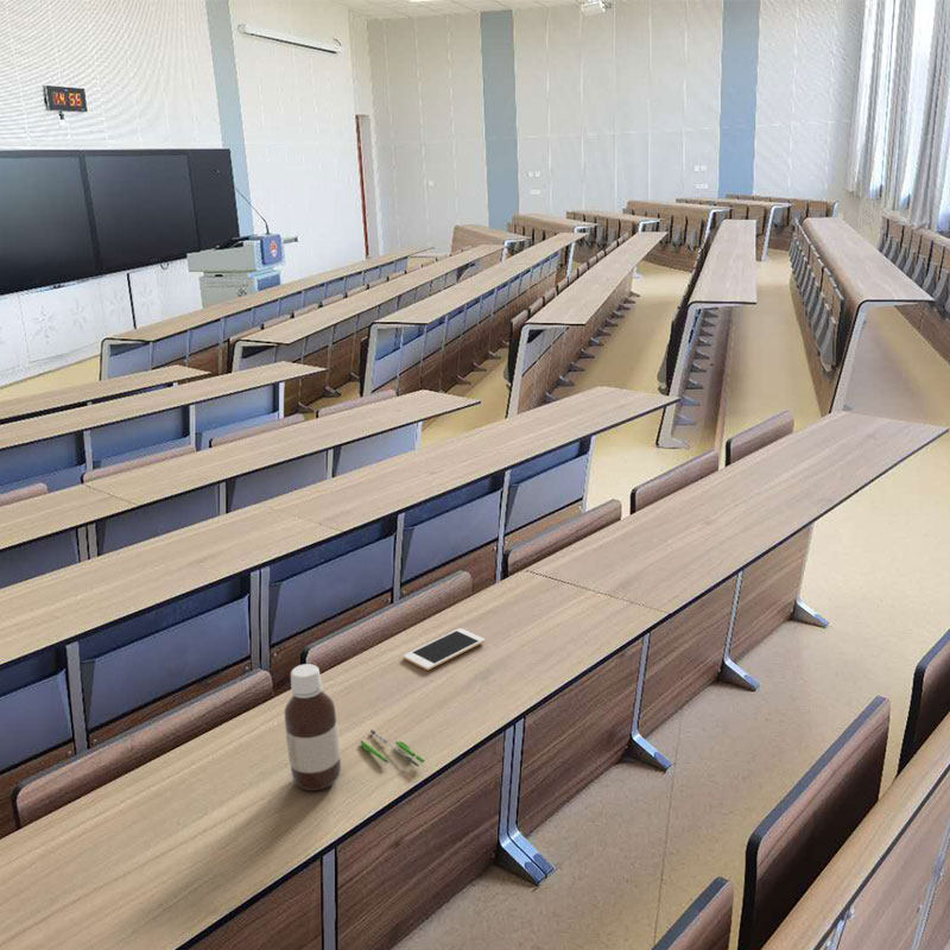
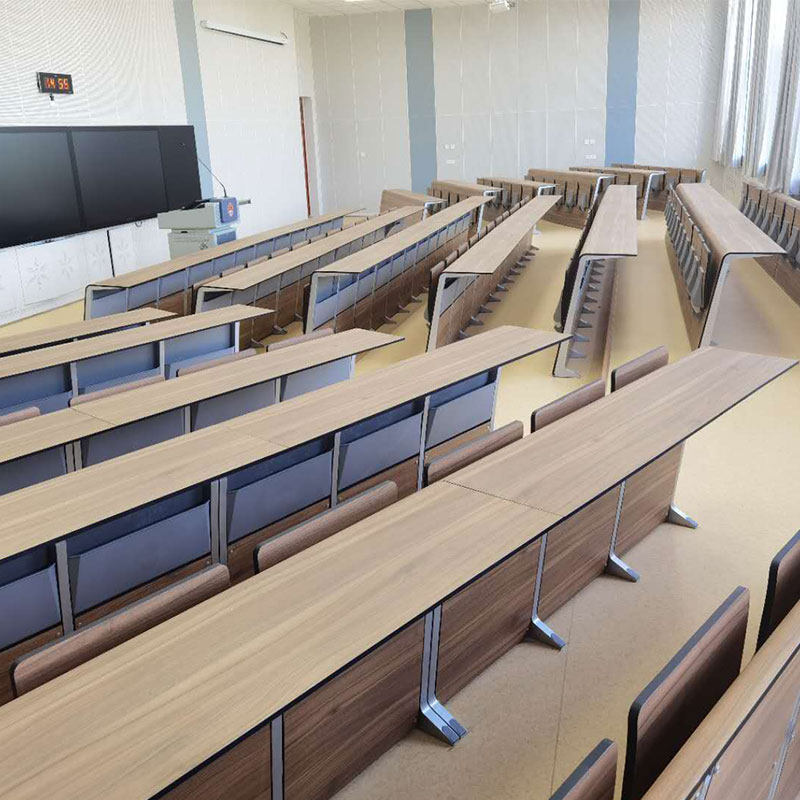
- cell phone [403,627,486,671]
- bottle [284,663,342,792]
- pen [360,729,425,768]
